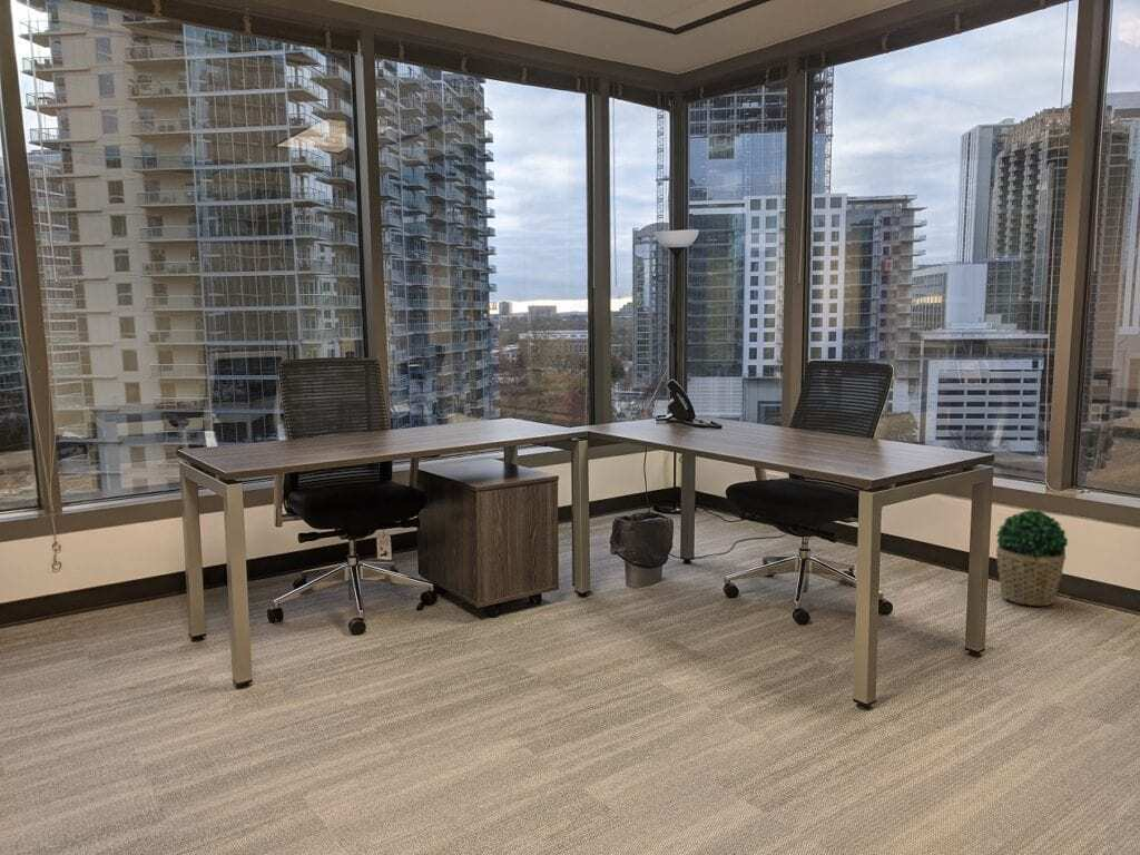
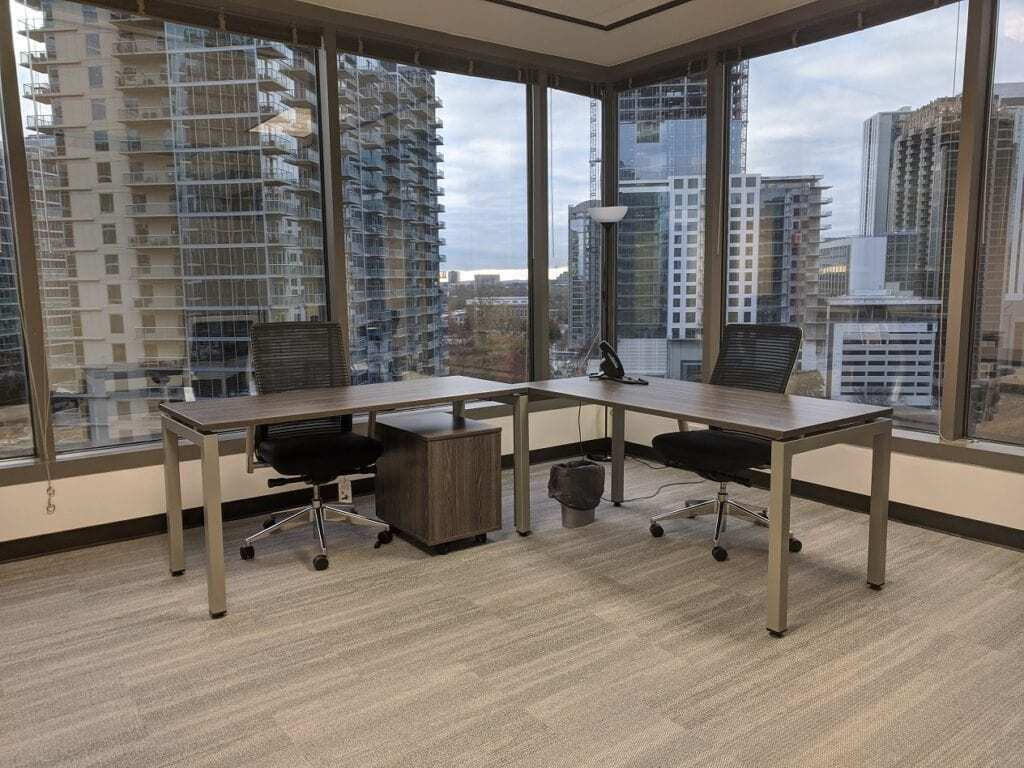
- potted plant [995,509,1069,607]
